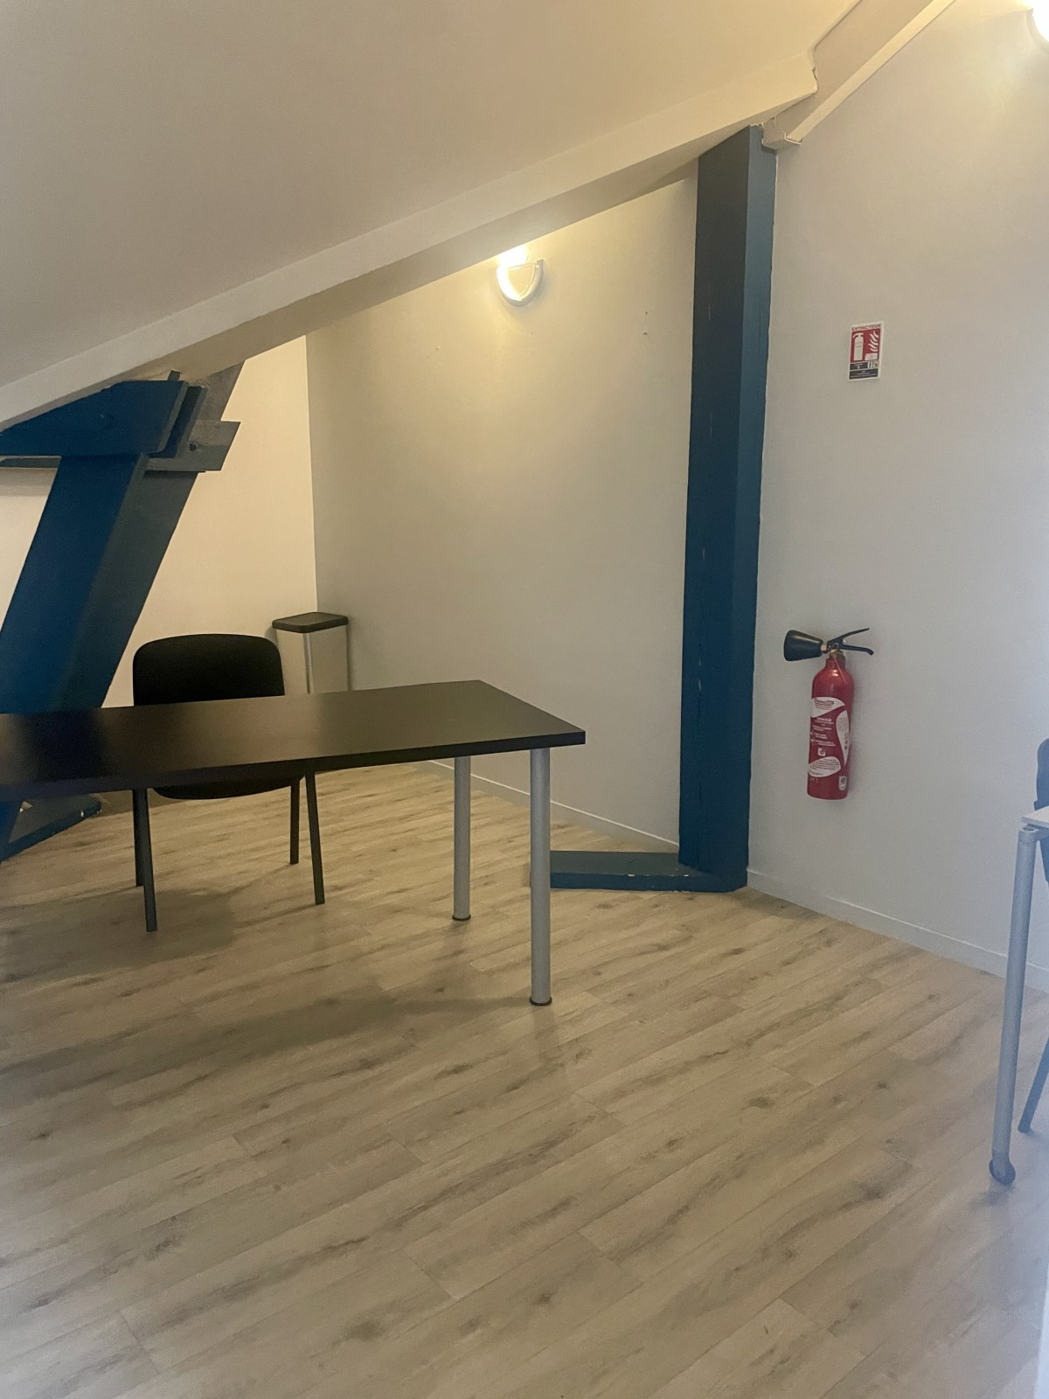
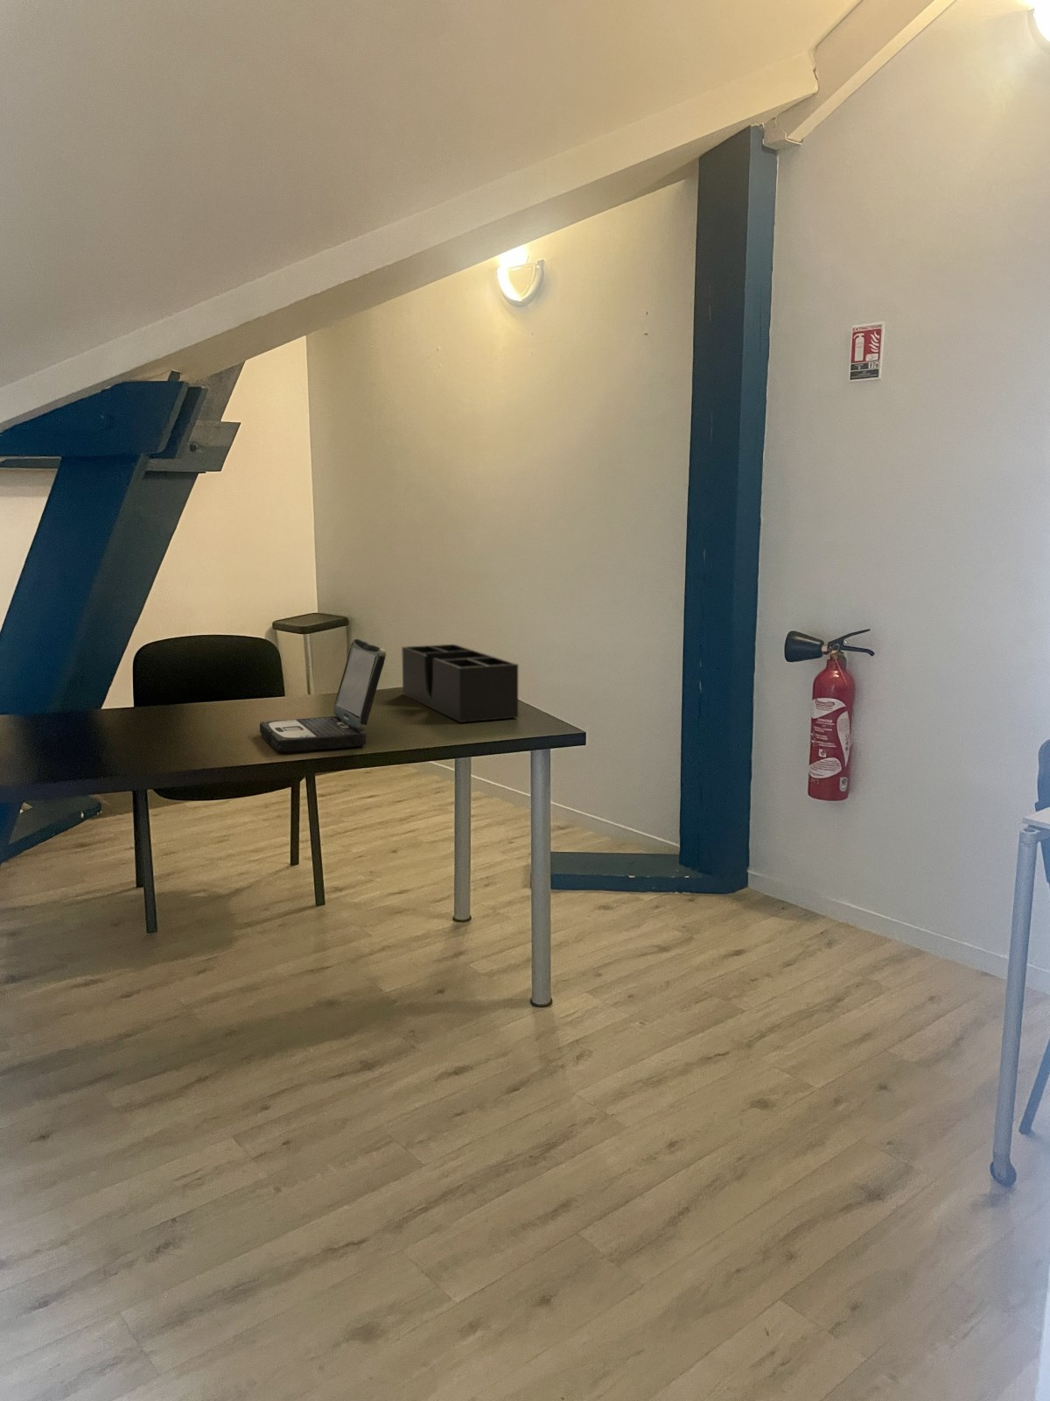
+ desk organizer [400,643,518,724]
+ laptop [259,639,387,753]
